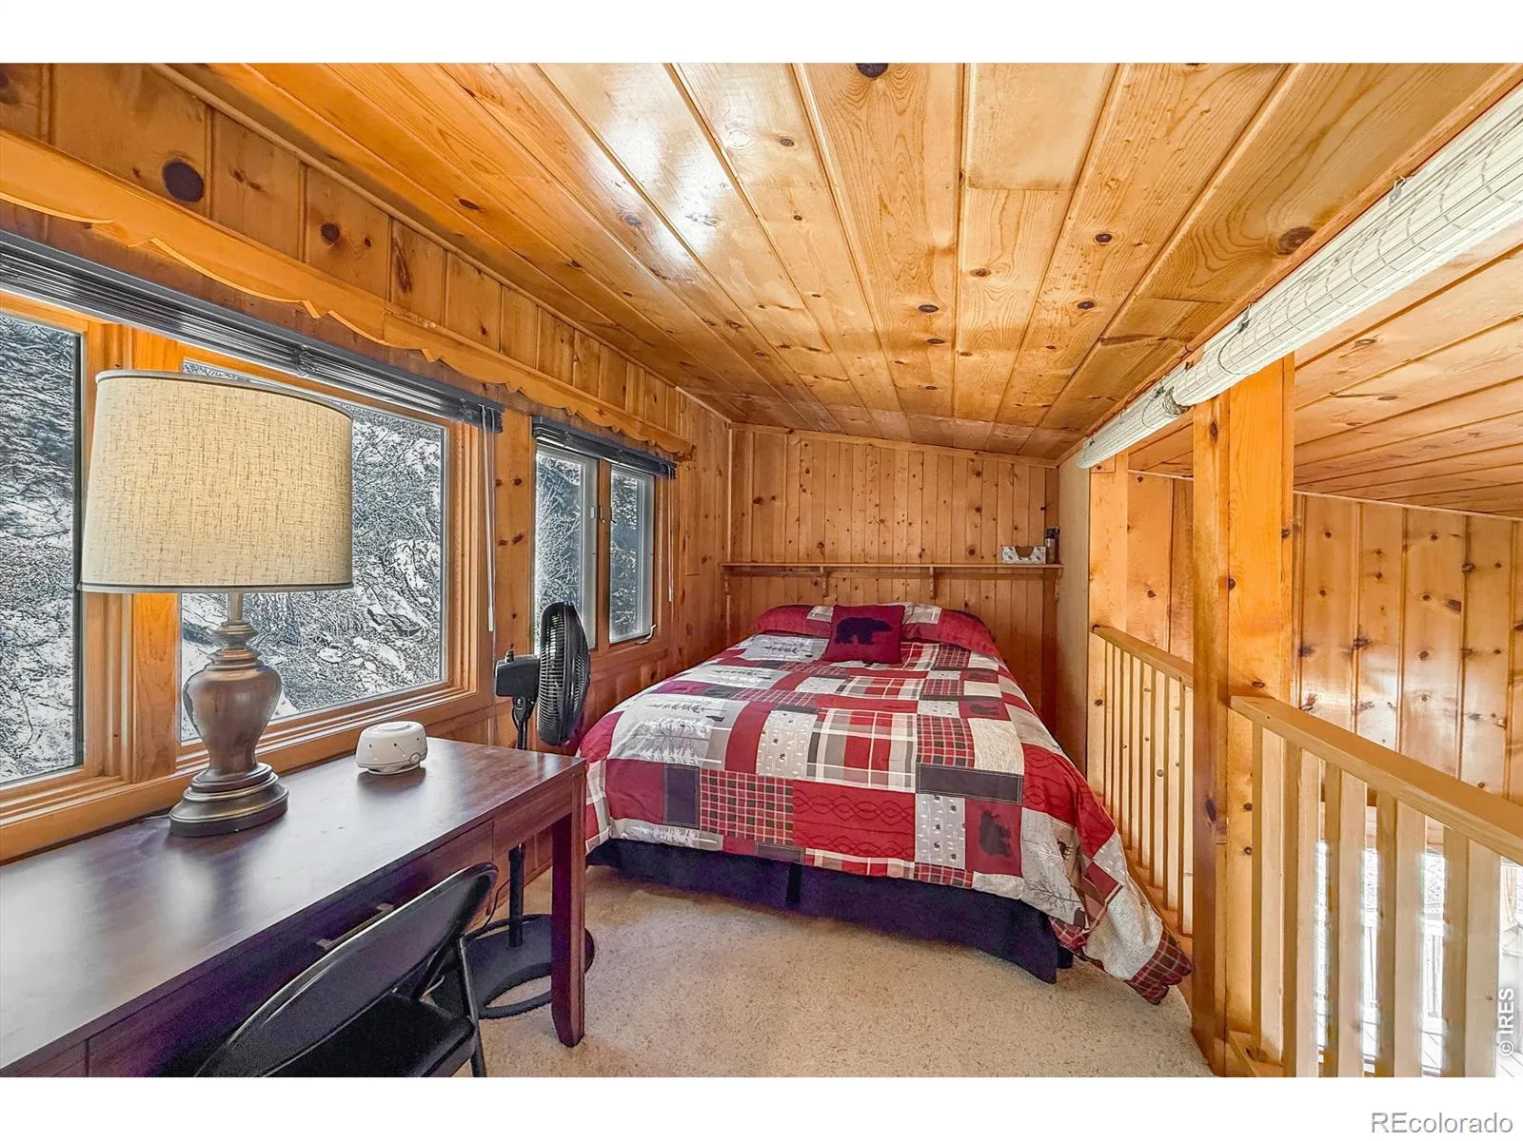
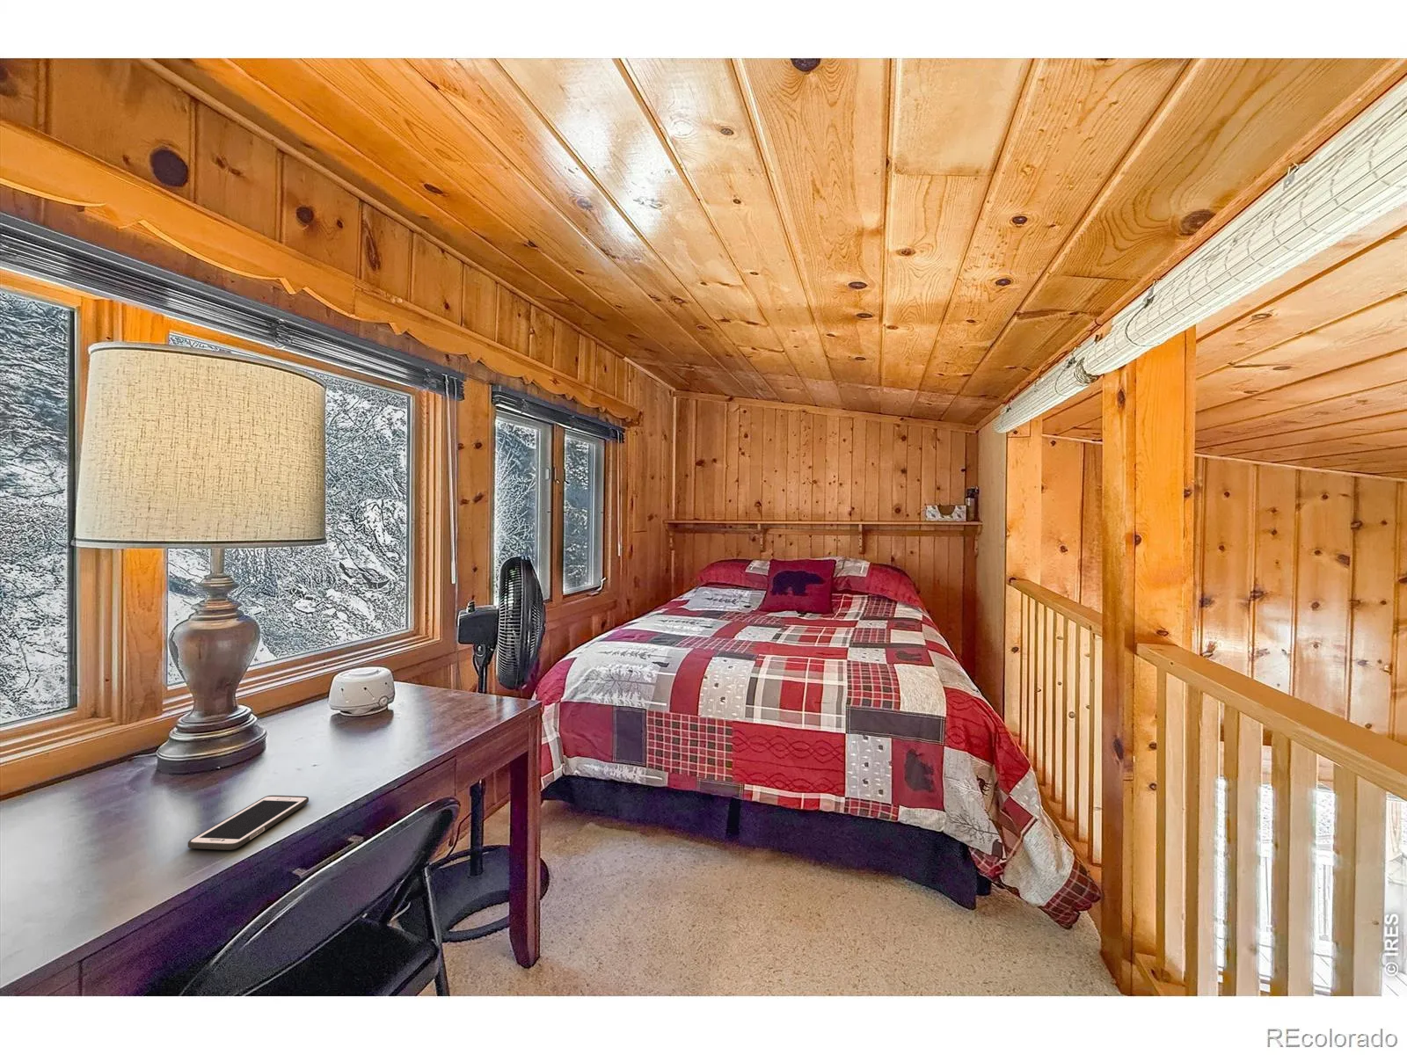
+ cell phone [187,795,309,851]
